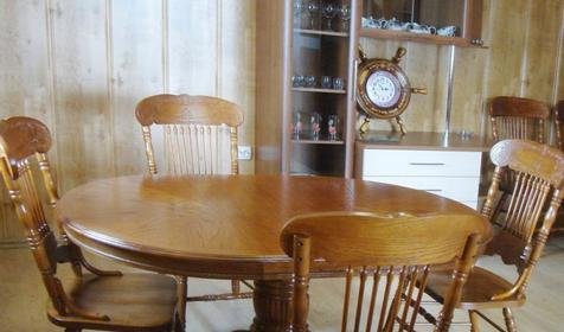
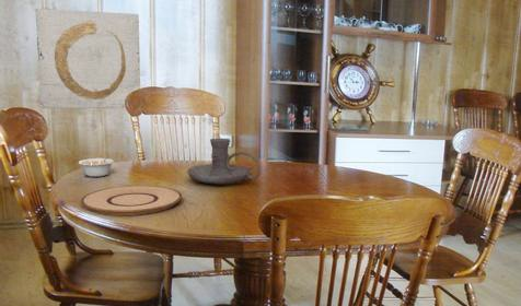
+ wall art [35,8,141,109]
+ plate [80,185,183,216]
+ legume [78,154,115,178]
+ candle holder [186,138,262,185]
